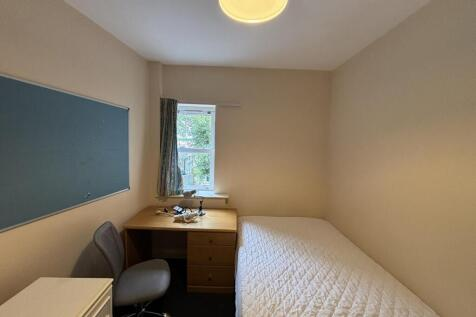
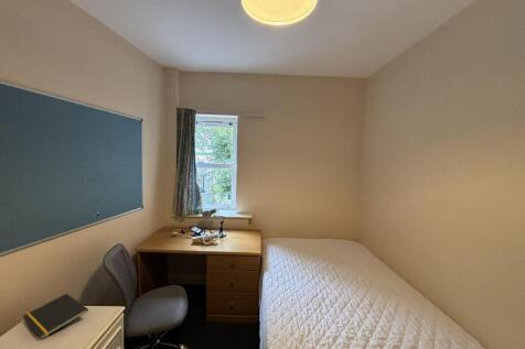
+ notepad [22,293,89,340]
